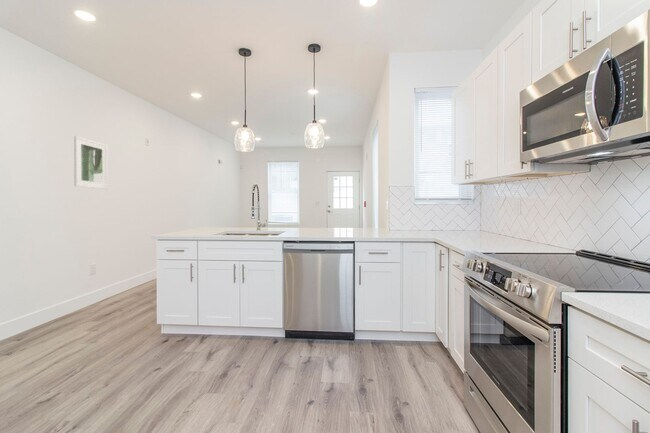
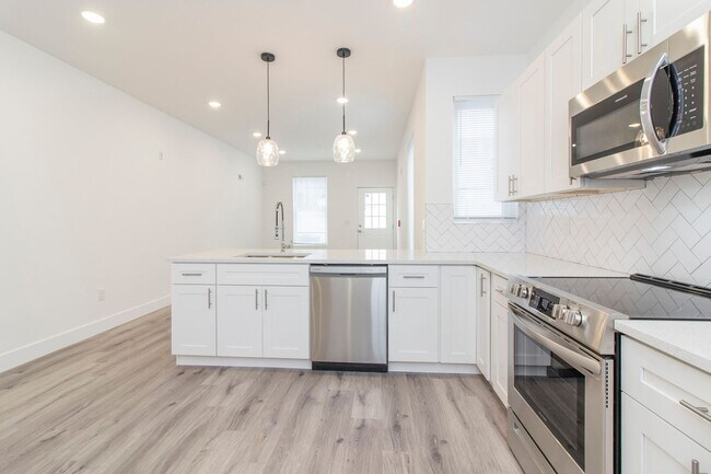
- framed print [73,135,109,190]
